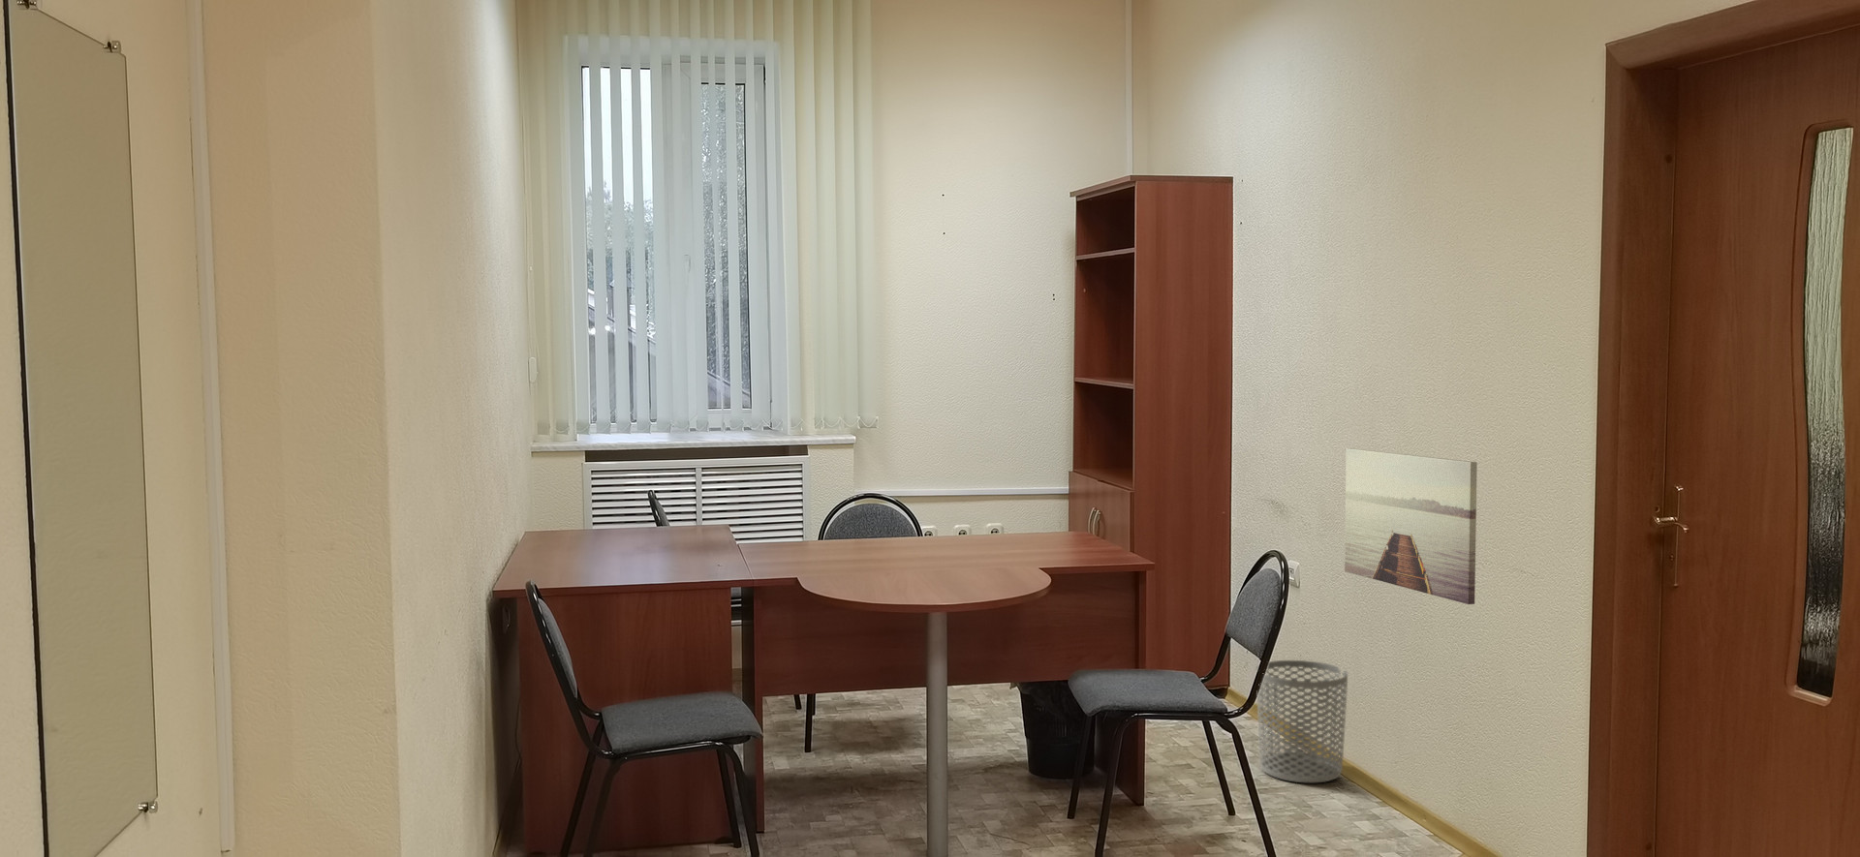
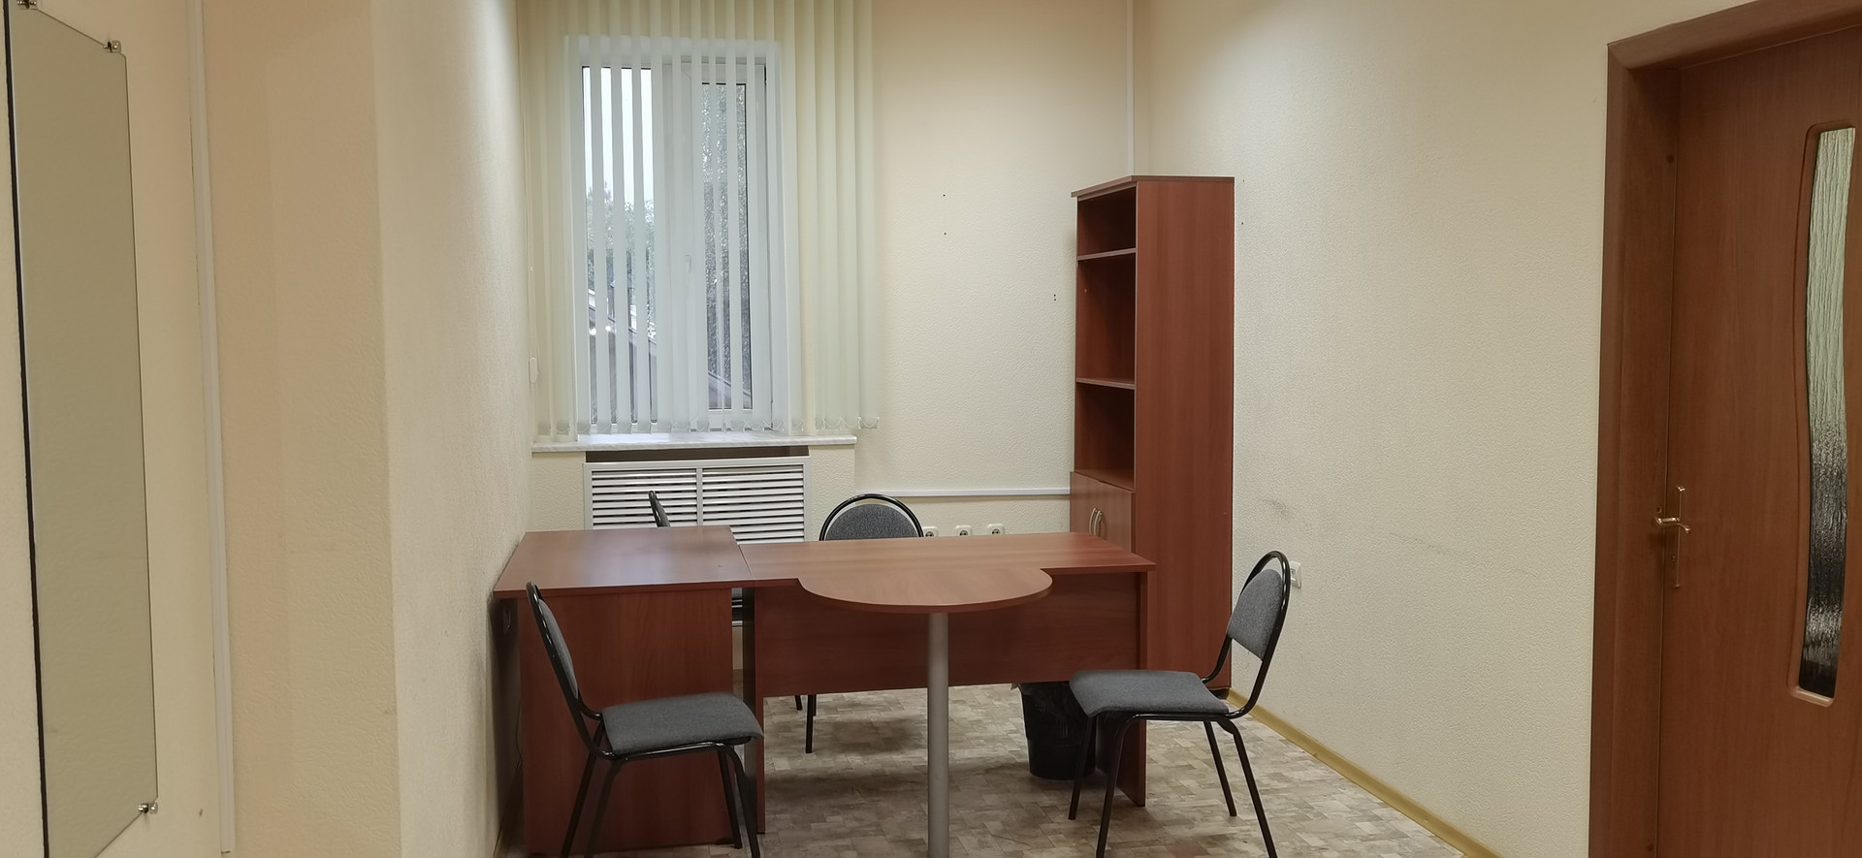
- waste bin [1255,659,1349,784]
- wall art [1344,447,1478,606]
